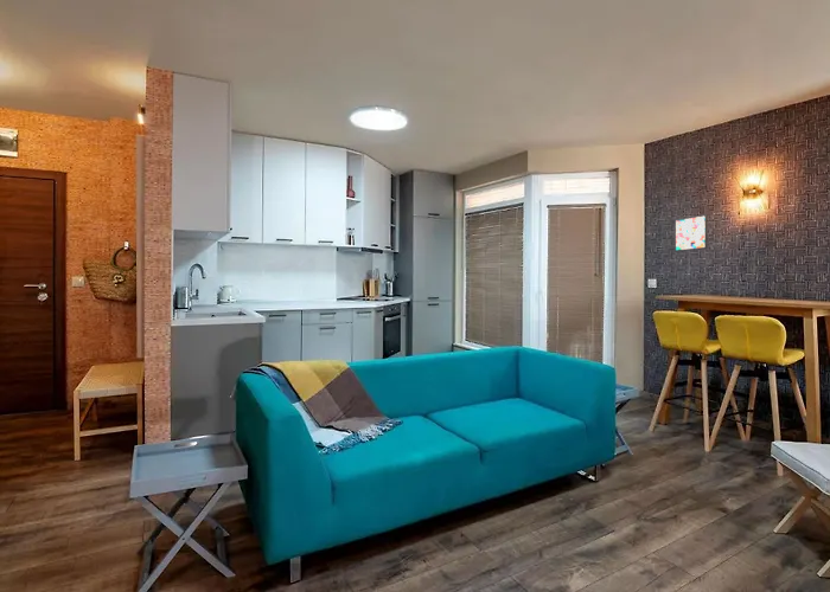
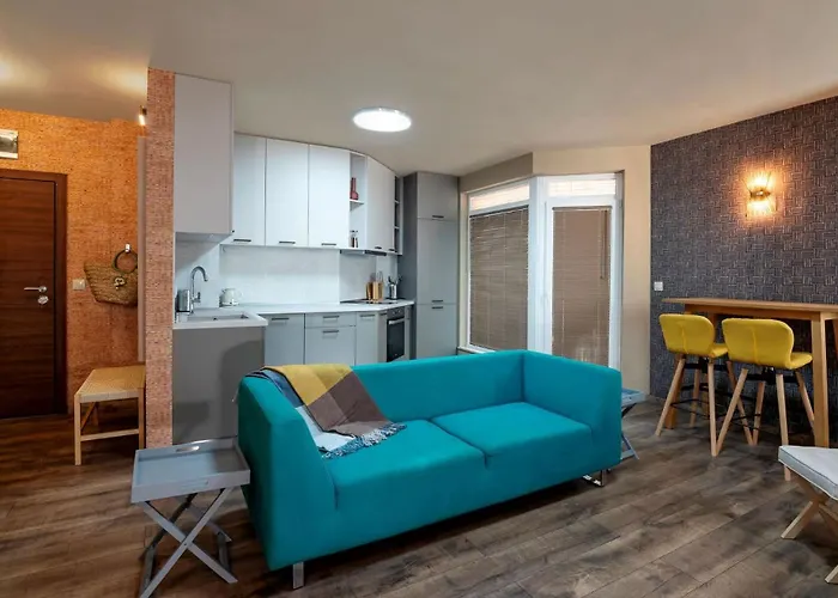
- wall art [673,213,708,252]
